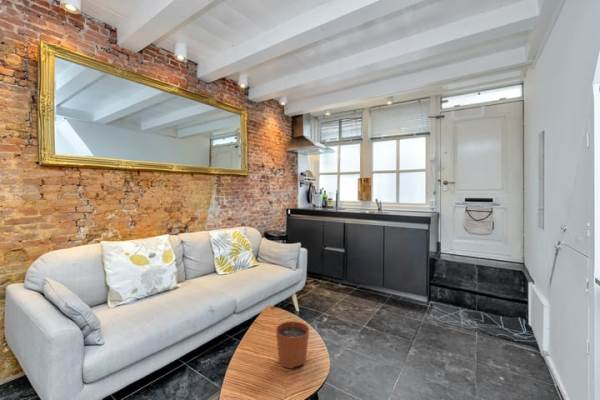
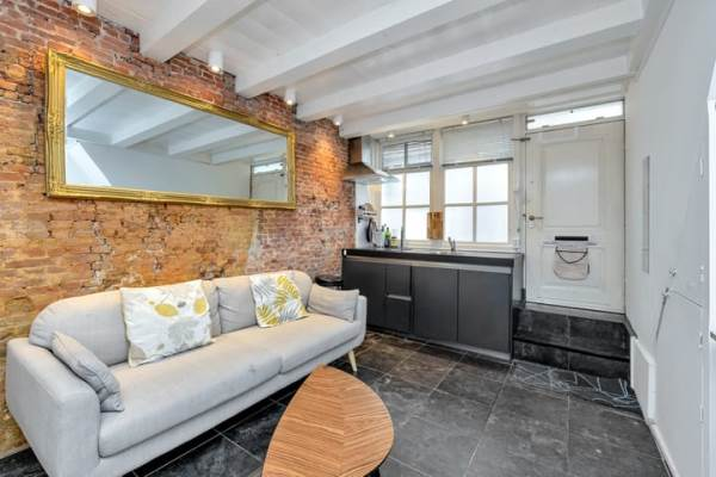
- plant pot [275,310,310,369]
